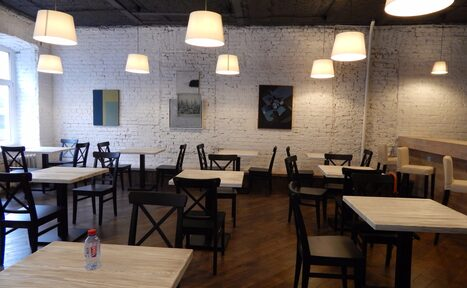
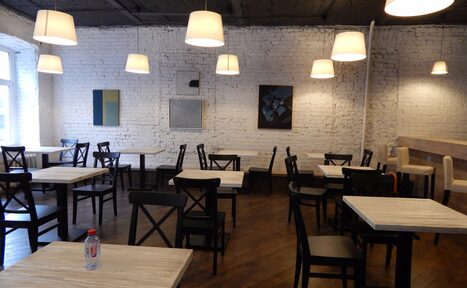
- wall art [176,92,202,119]
